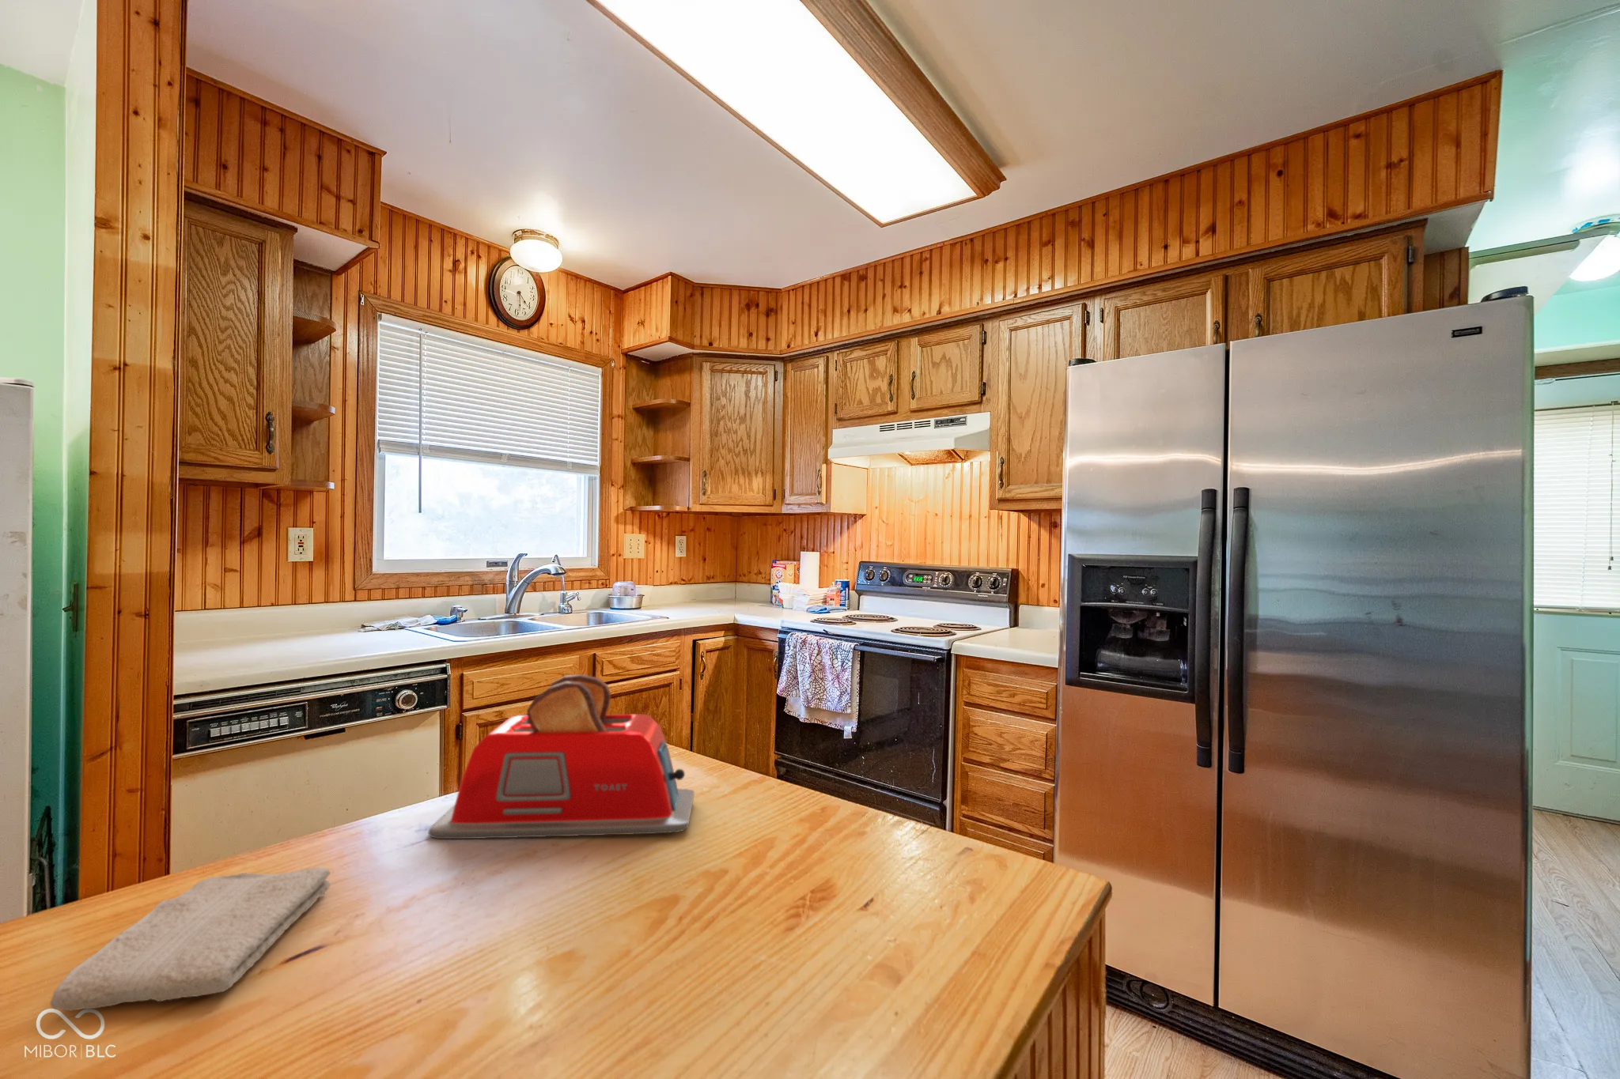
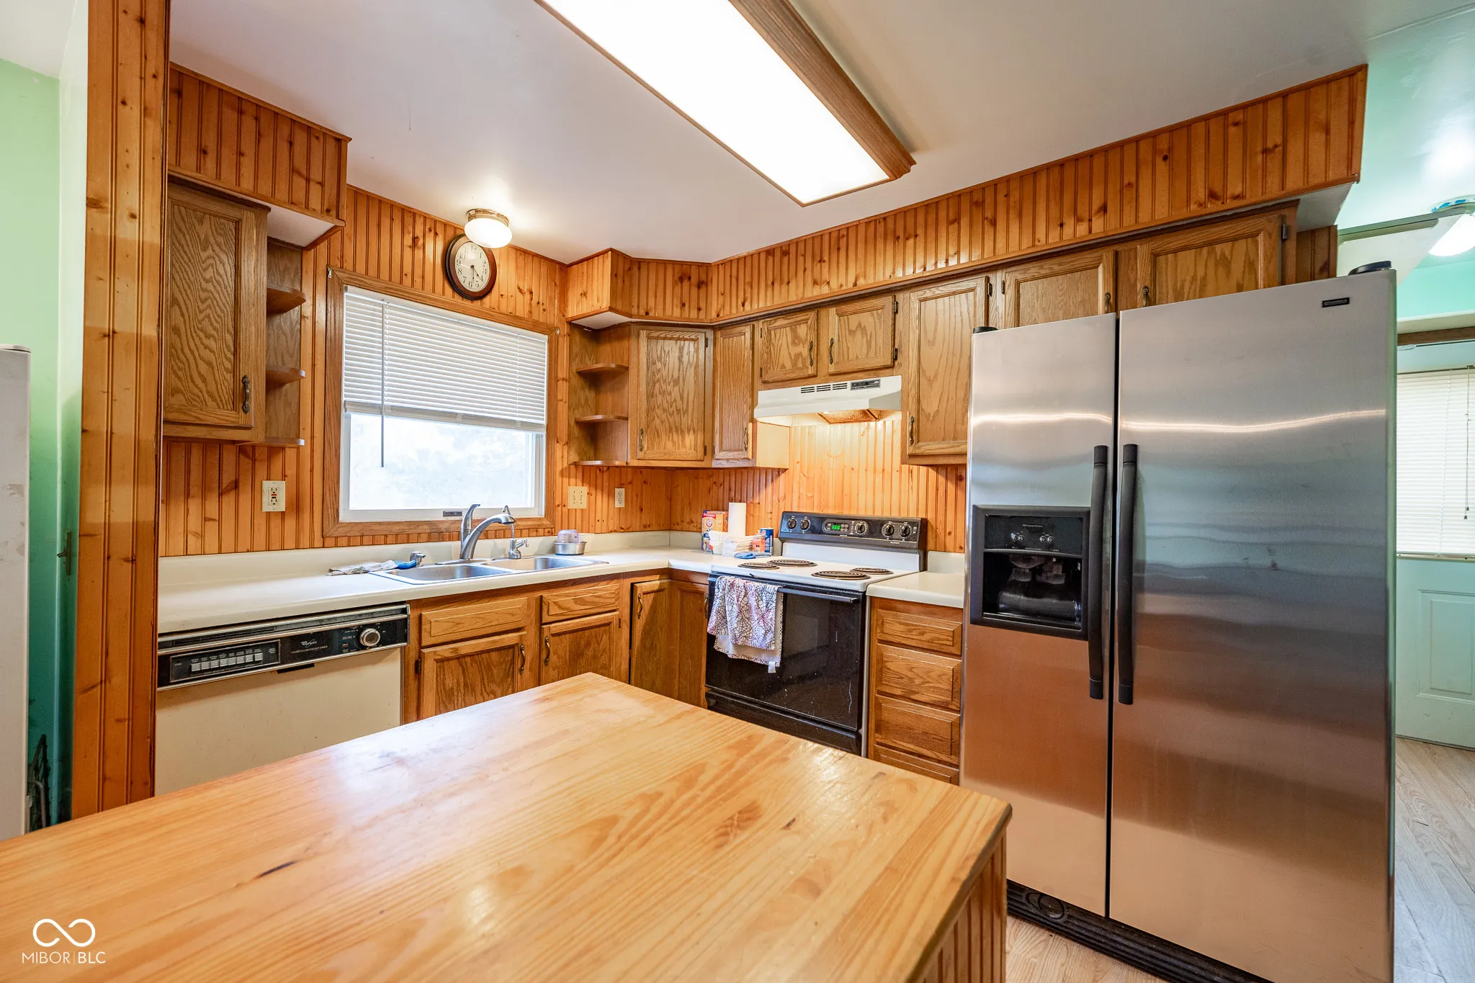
- toaster [428,673,695,839]
- washcloth [49,866,331,1012]
